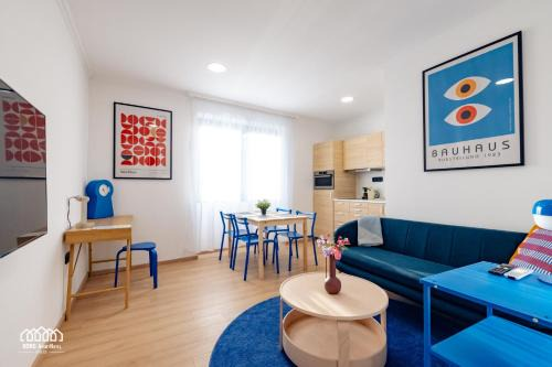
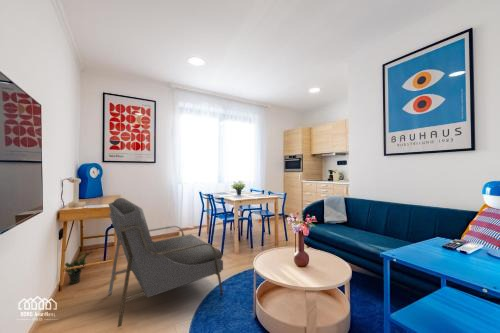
+ armchair [107,197,224,328]
+ potted plant [63,250,94,285]
